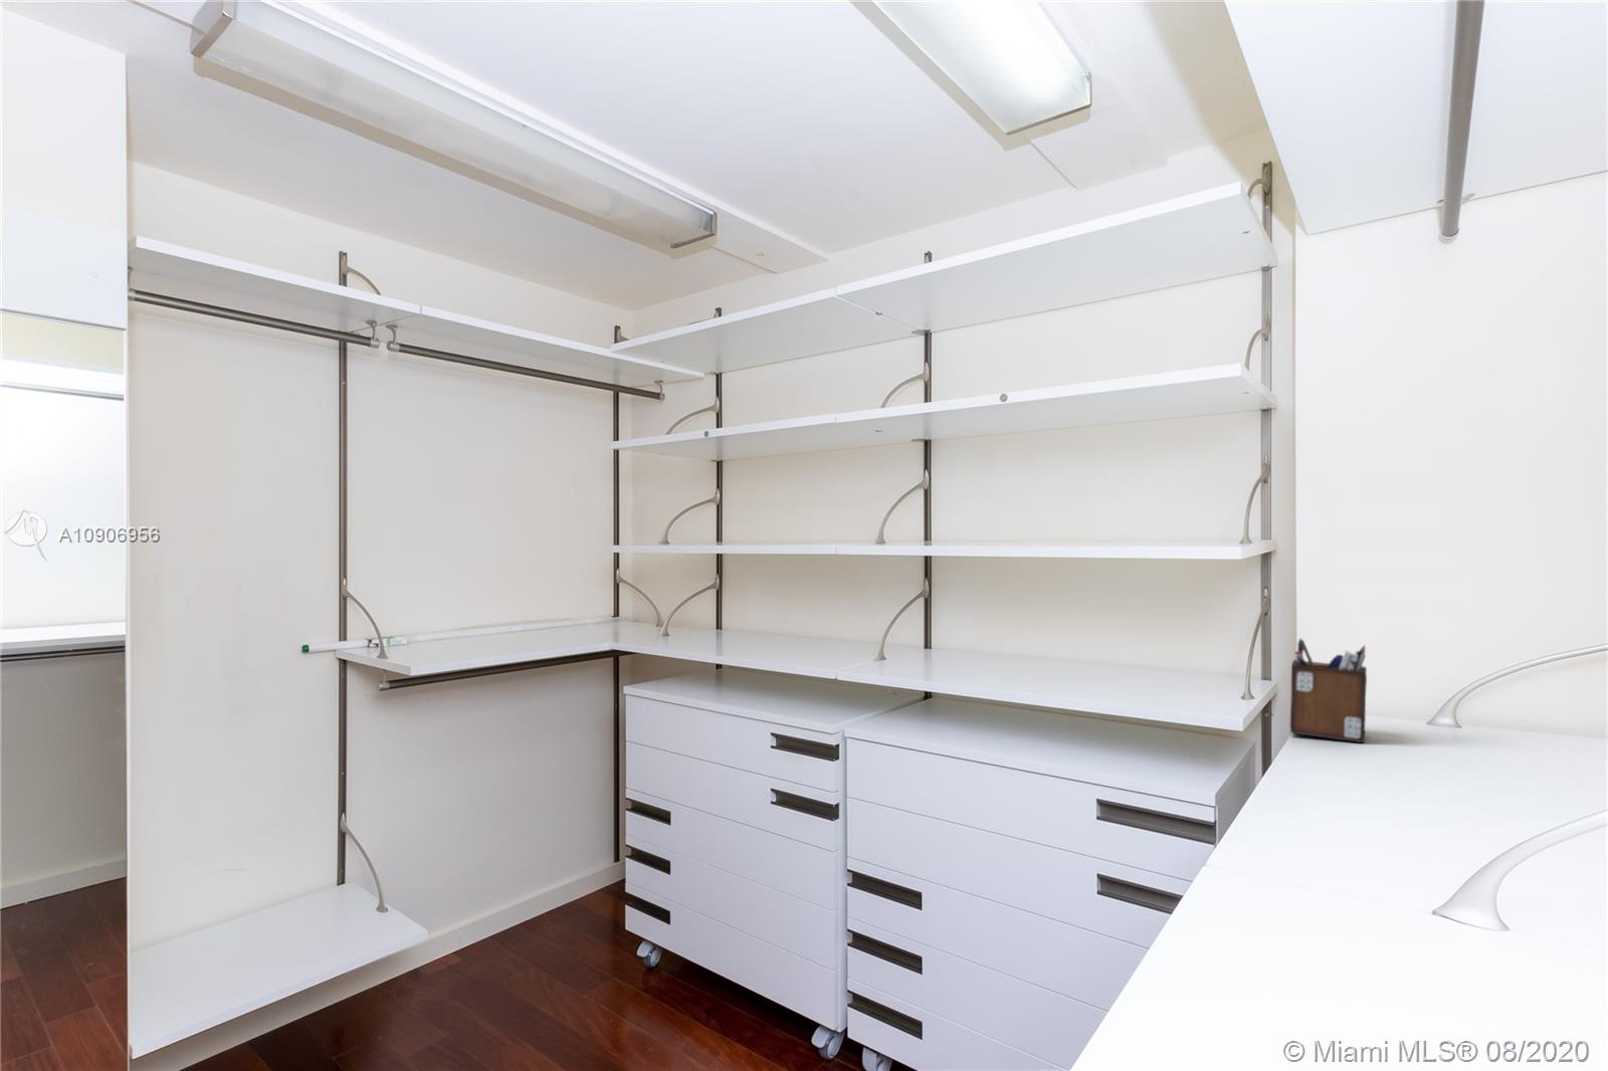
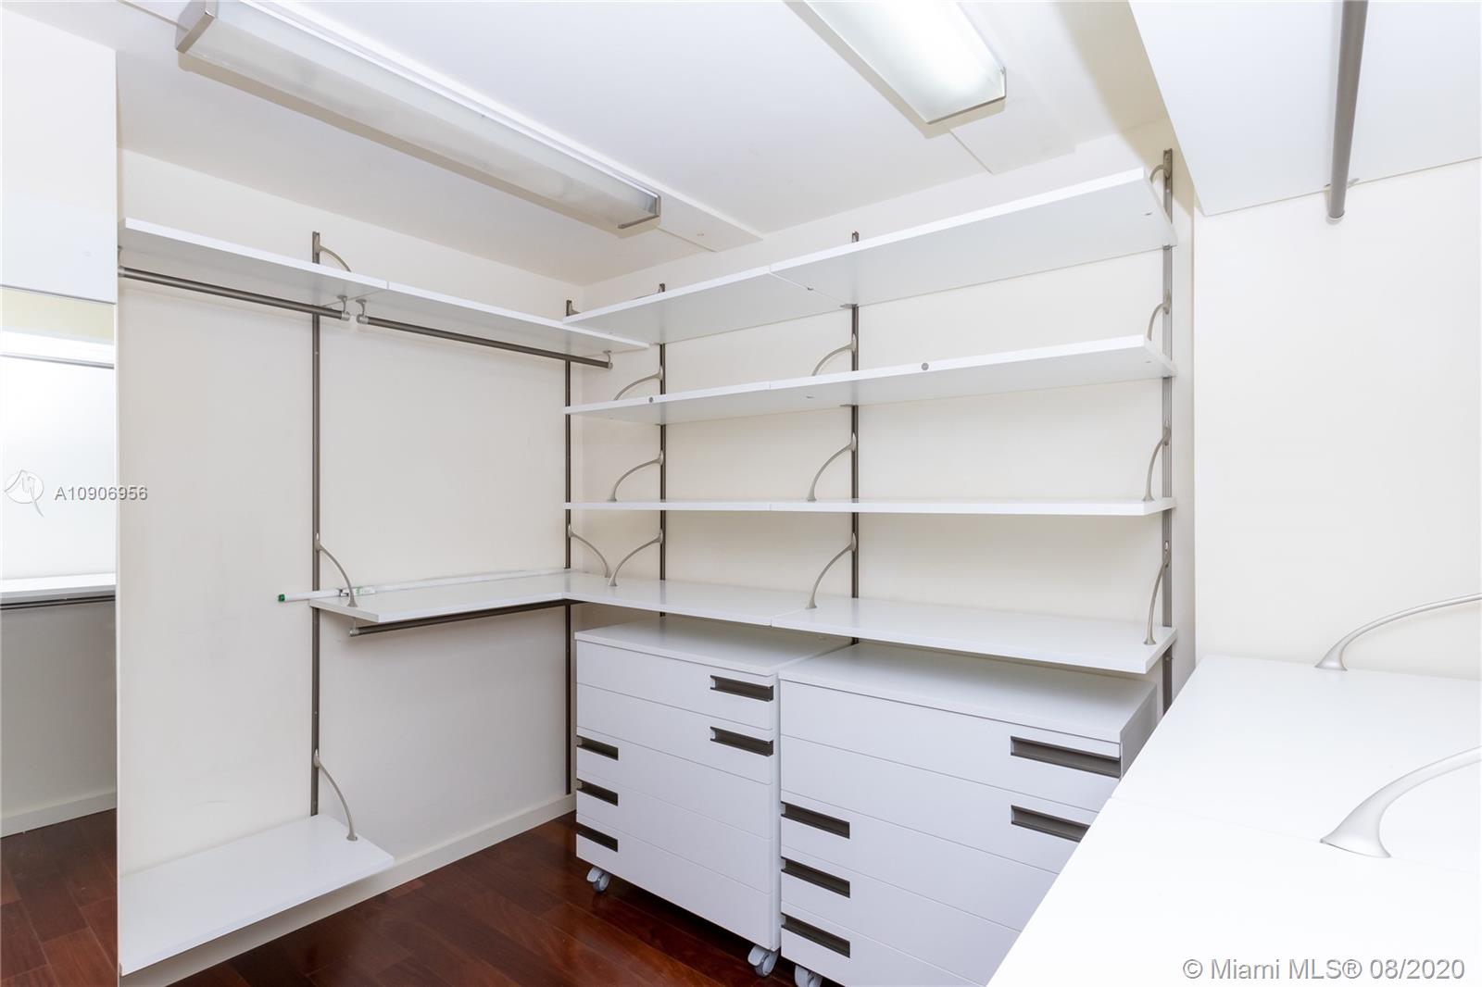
- desk organizer [1290,637,1368,743]
